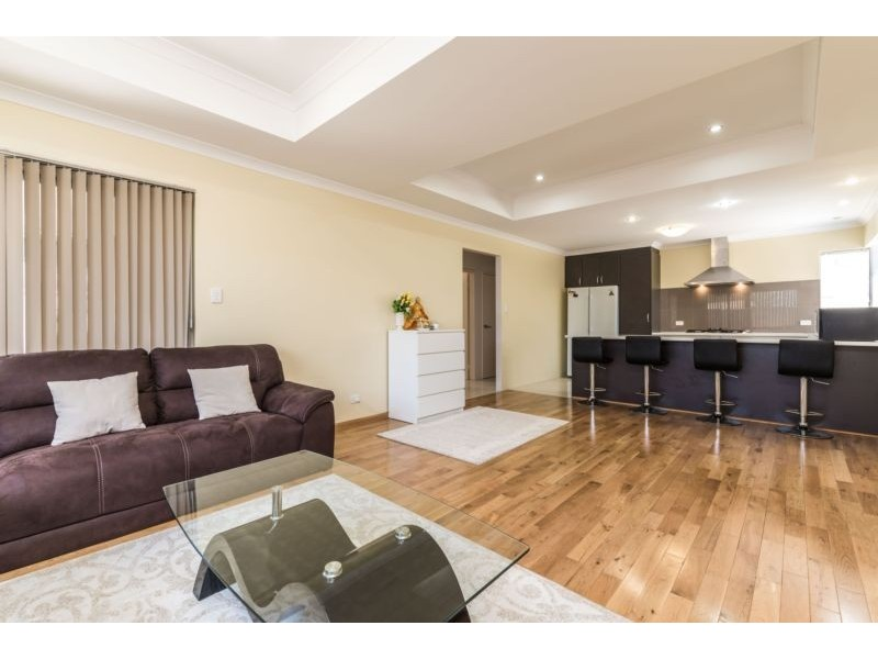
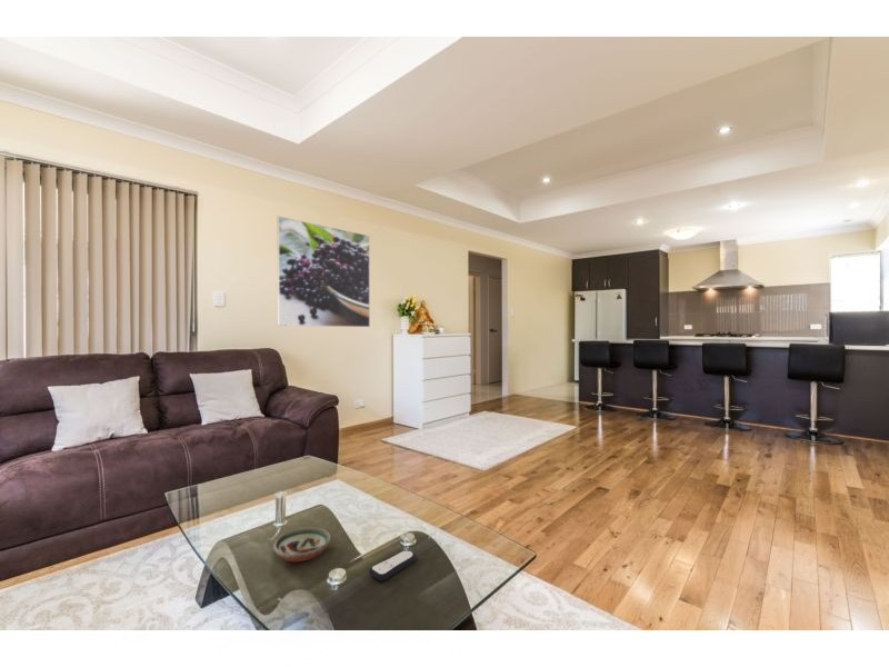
+ remote control [368,549,417,581]
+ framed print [276,215,371,328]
+ decorative bowl [272,527,332,563]
